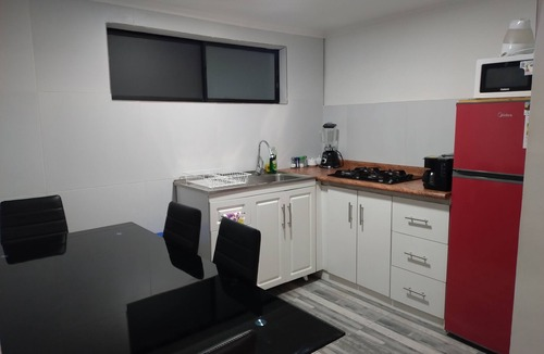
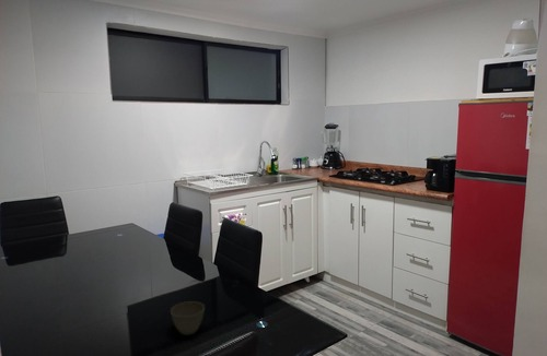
+ flower pot [170,300,206,336]
